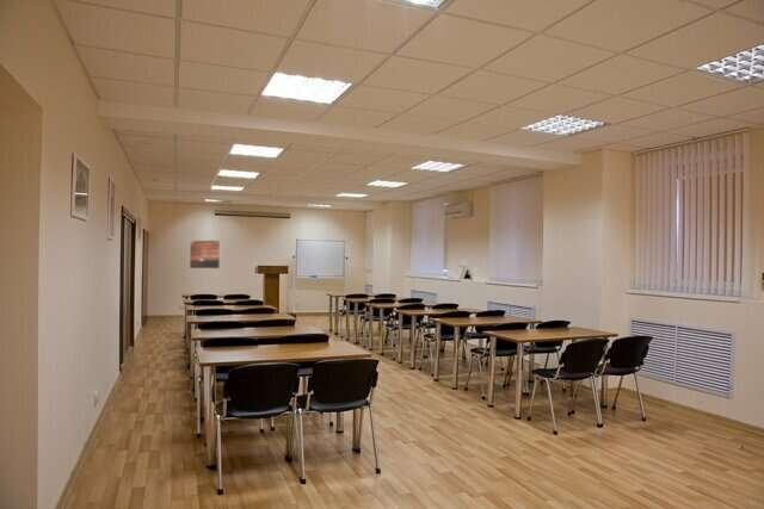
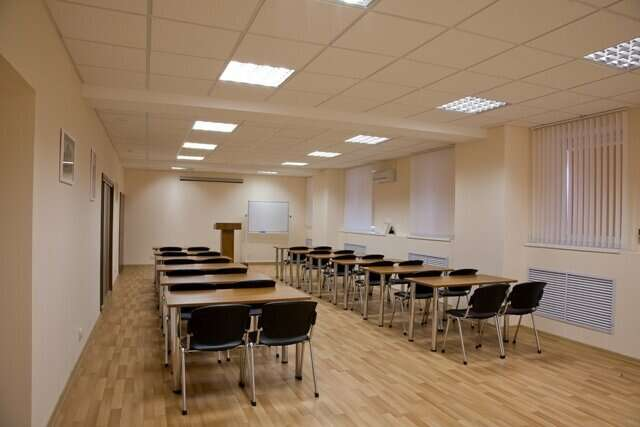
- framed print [189,238,221,269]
